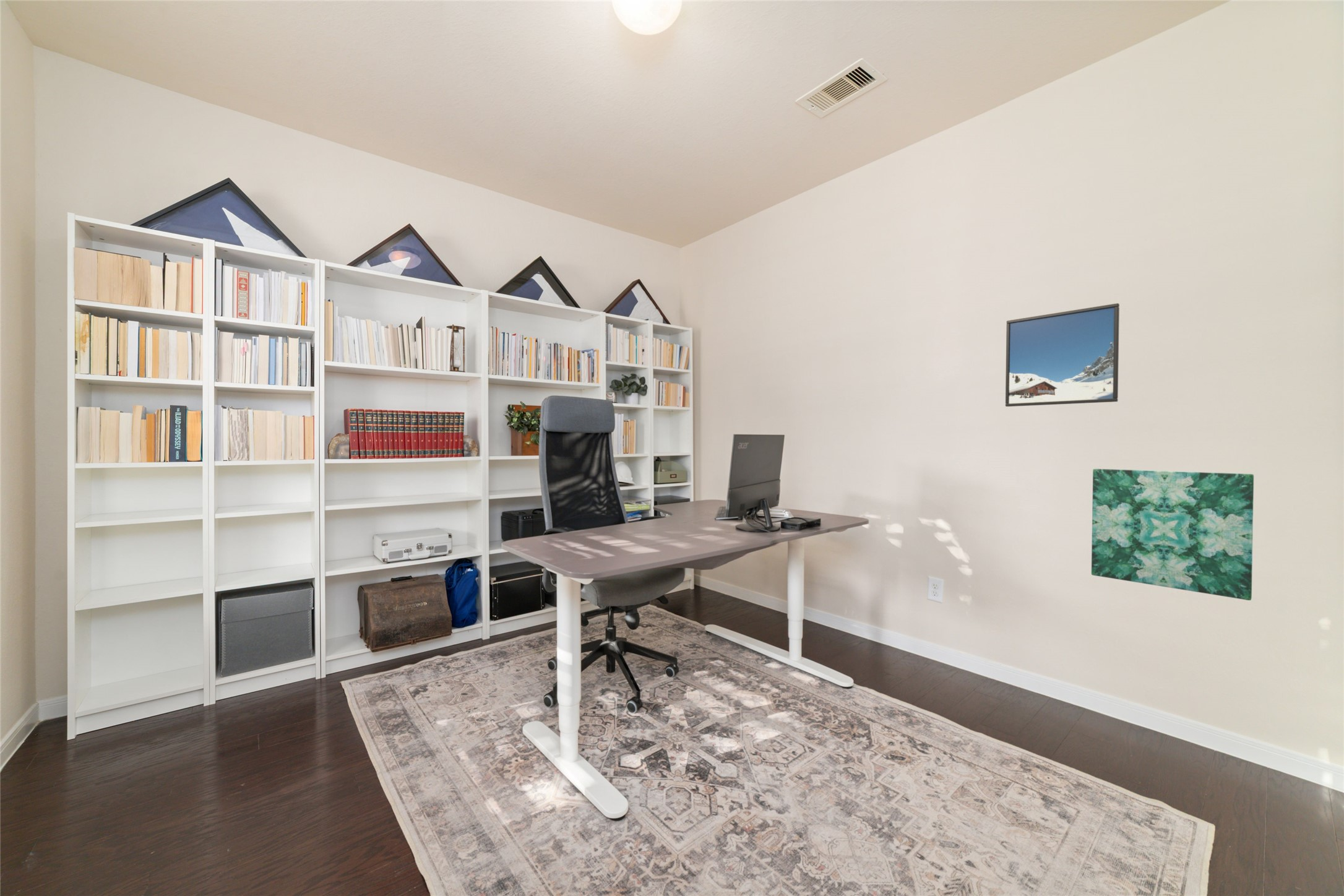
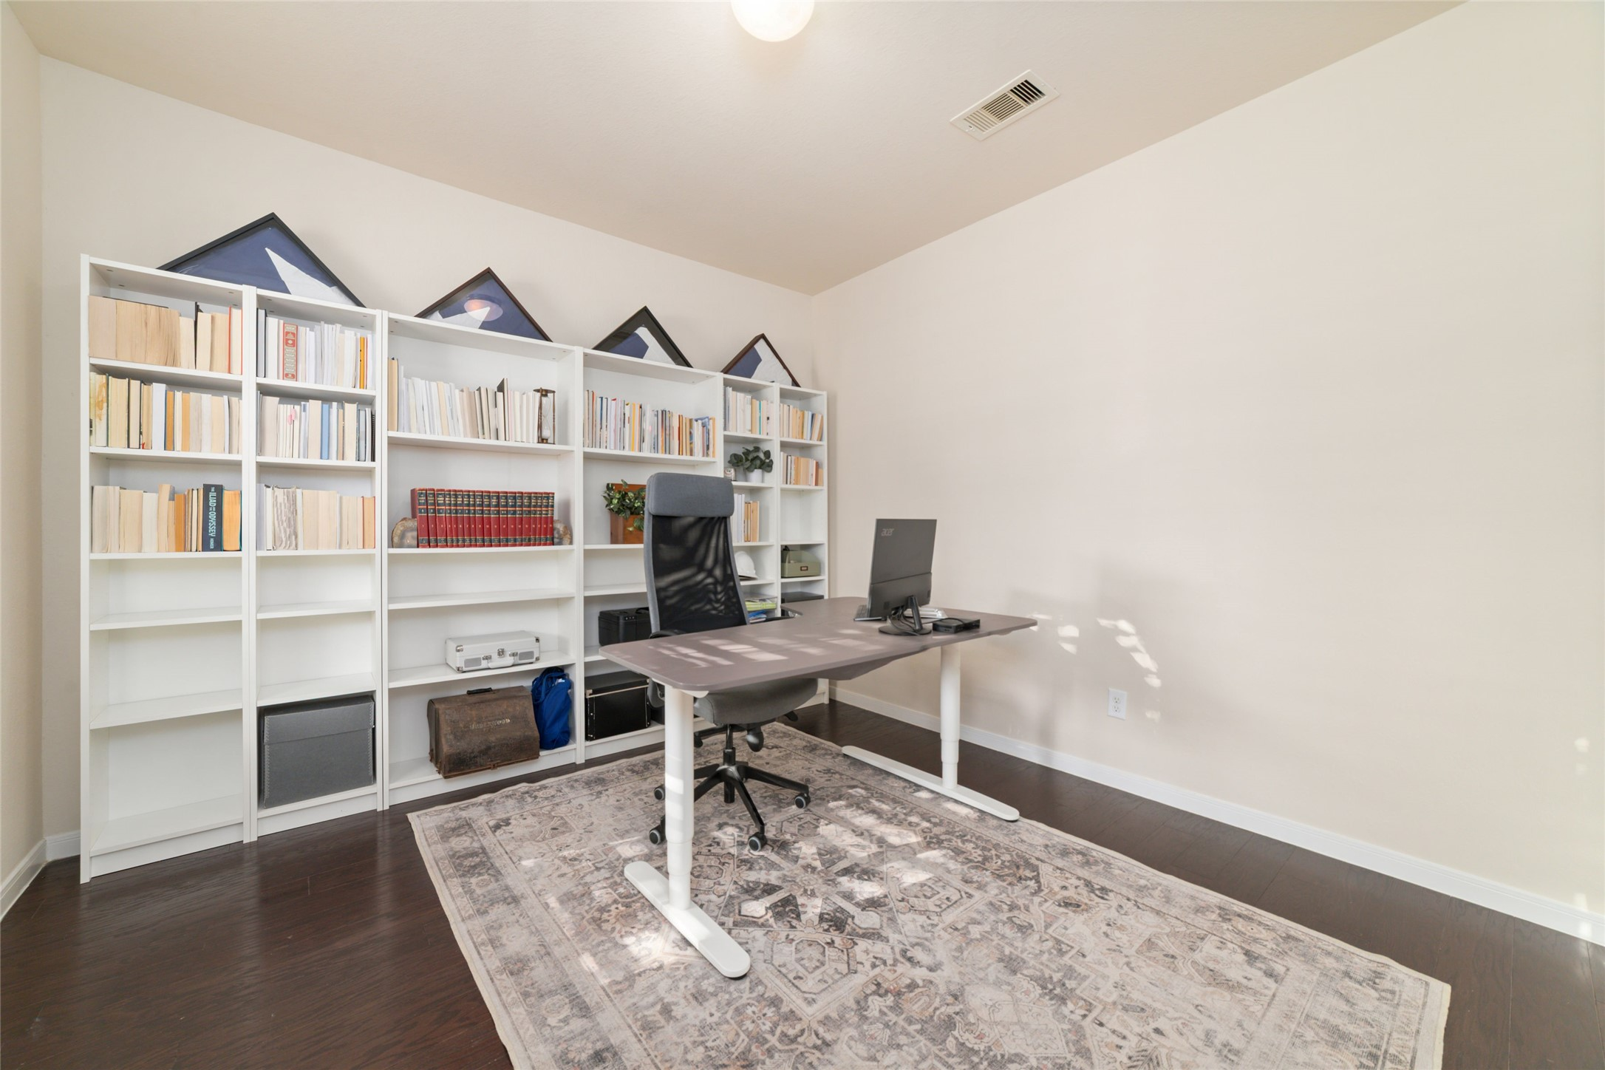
- wall art [1091,468,1254,601]
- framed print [1005,303,1120,407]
